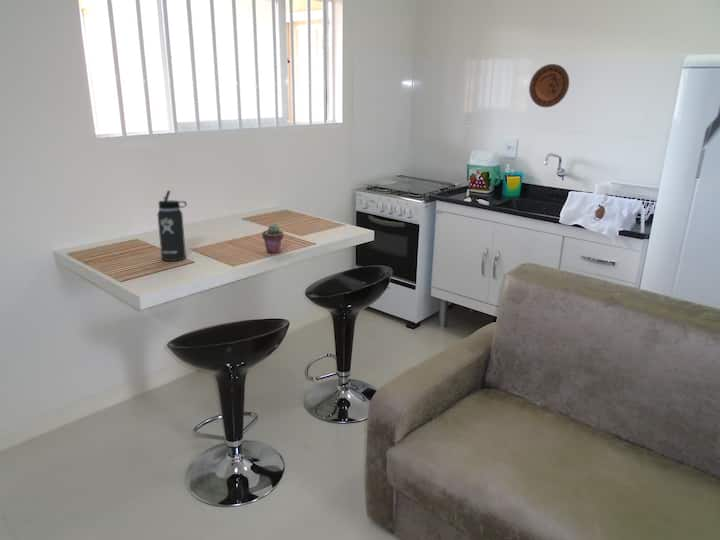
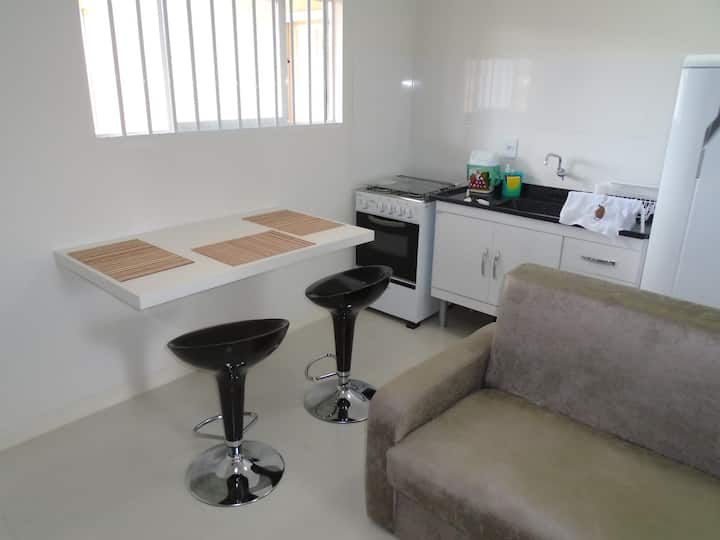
- potted succulent [261,223,284,254]
- thermos bottle [156,189,188,262]
- decorative plate [528,63,570,108]
